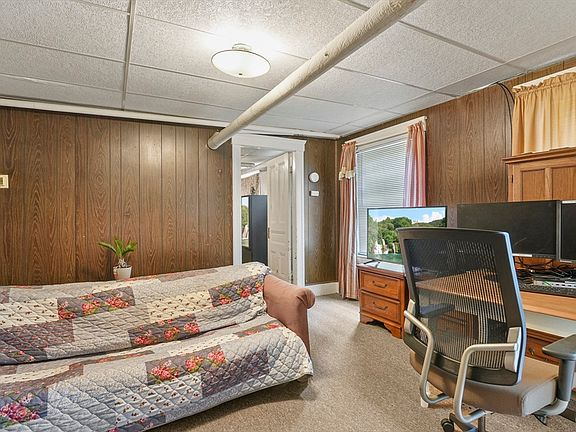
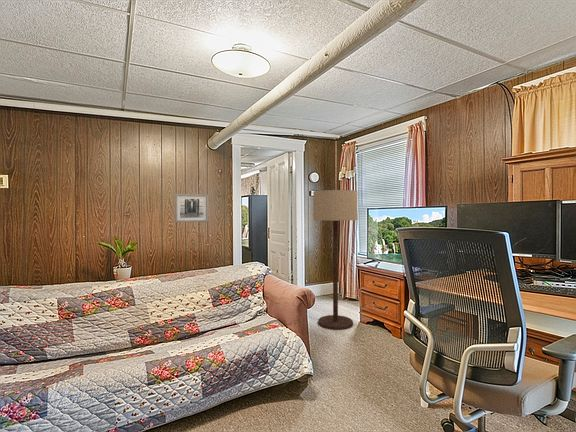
+ wall art [174,193,209,223]
+ floor lamp [312,189,359,331]
